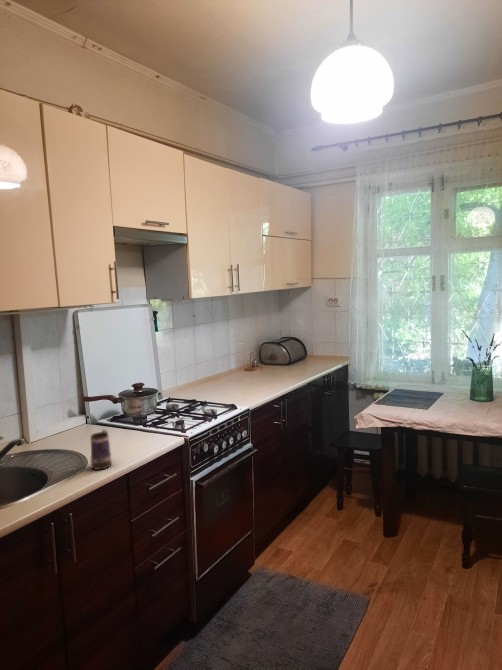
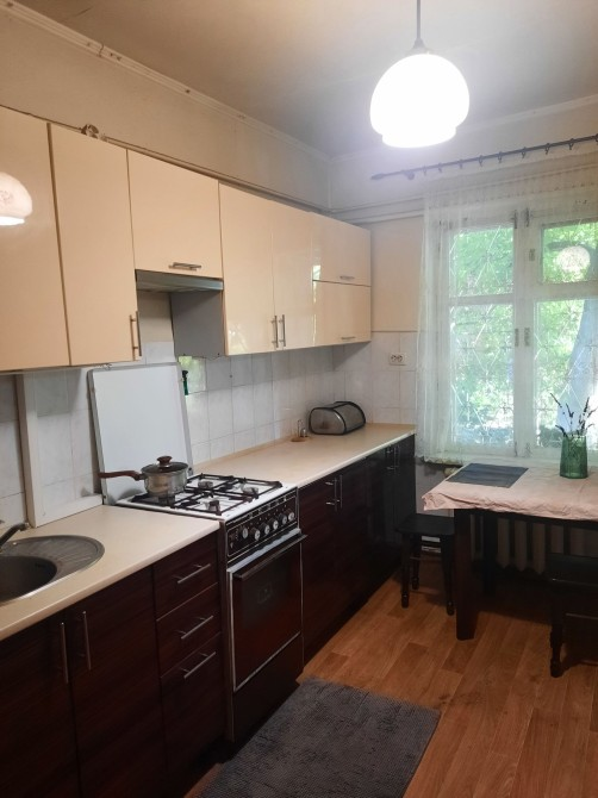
- mug [89,428,113,471]
